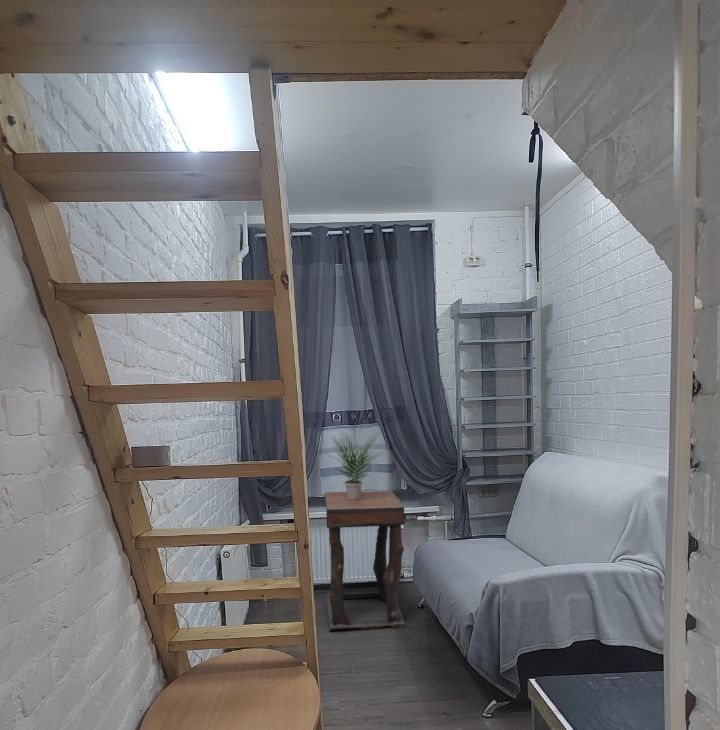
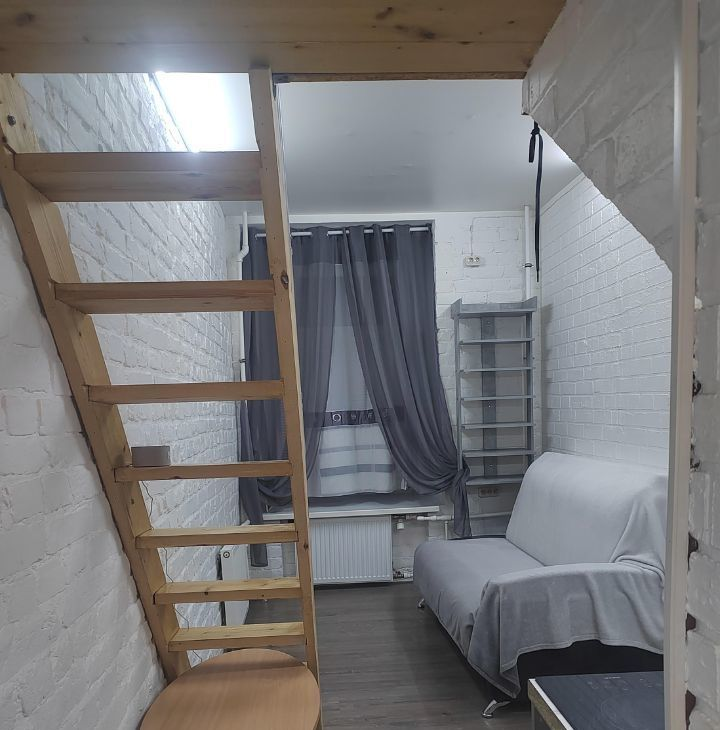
- potted plant [324,430,385,500]
- side table [324,490,406,632]
